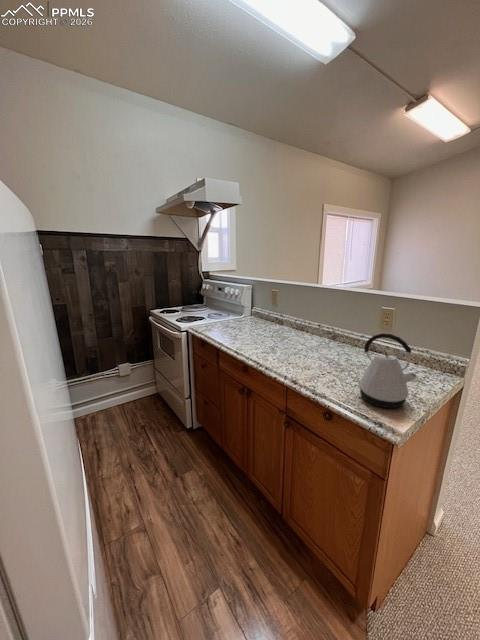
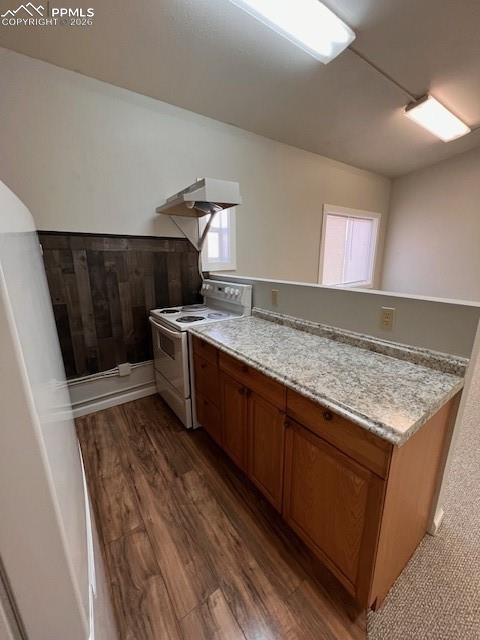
- kettle [356,332,419,409]
